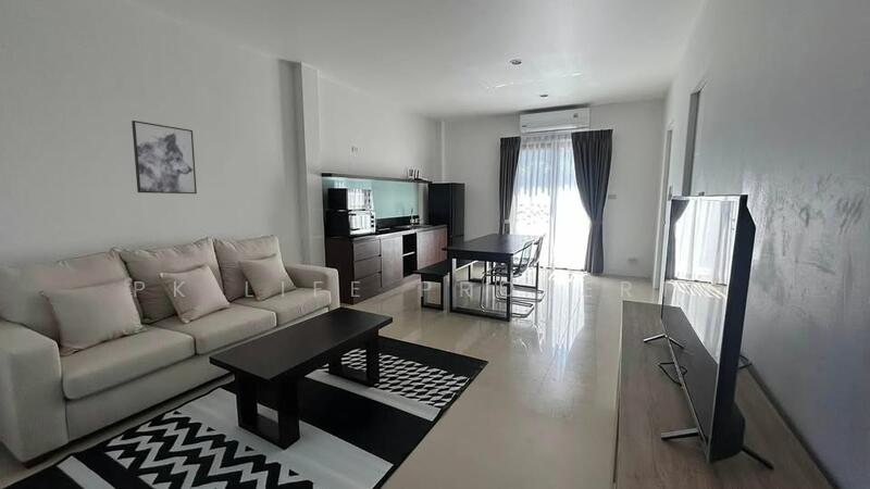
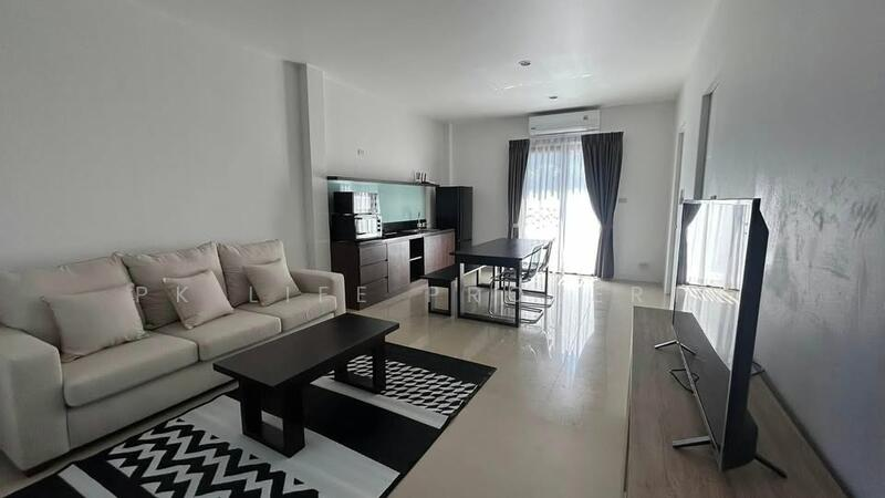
- wall art [130,120,198,195]
